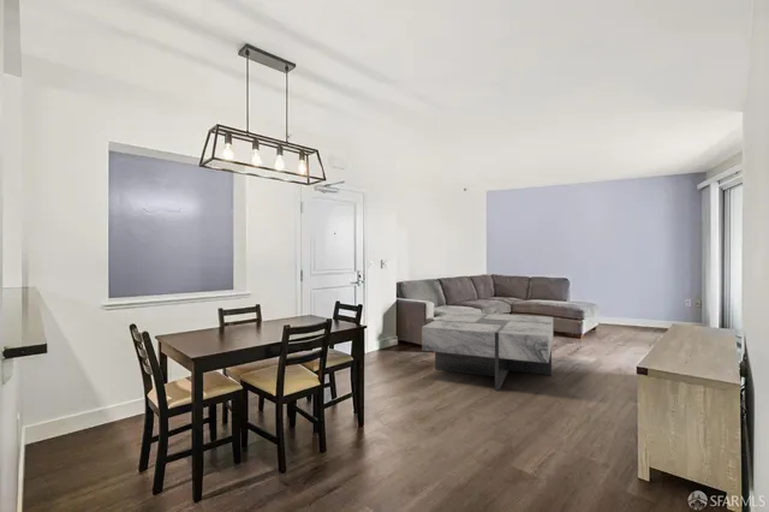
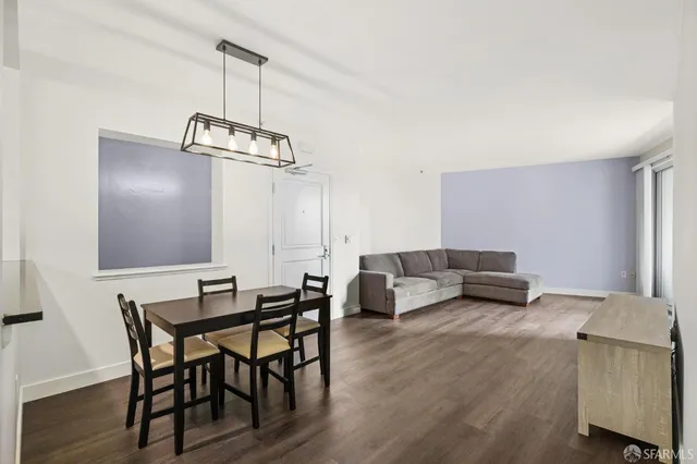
- coffee table [421,310,554,392]
